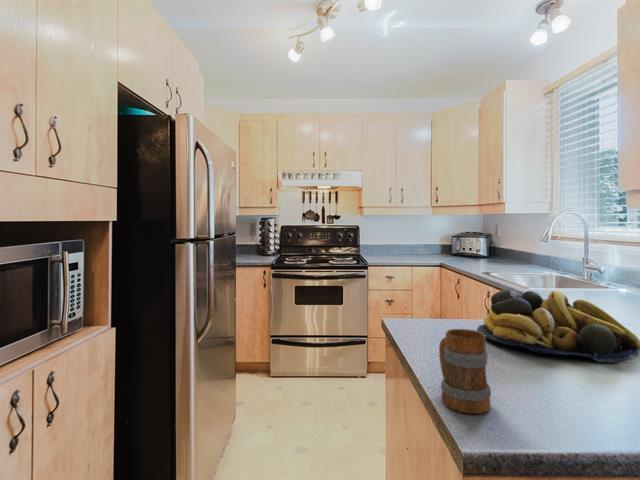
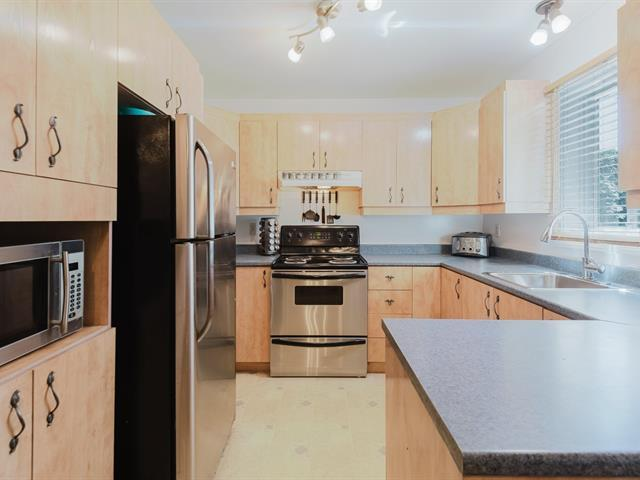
- fruit bowl [476,289,640,364]
- mug [438,328,492,415]
